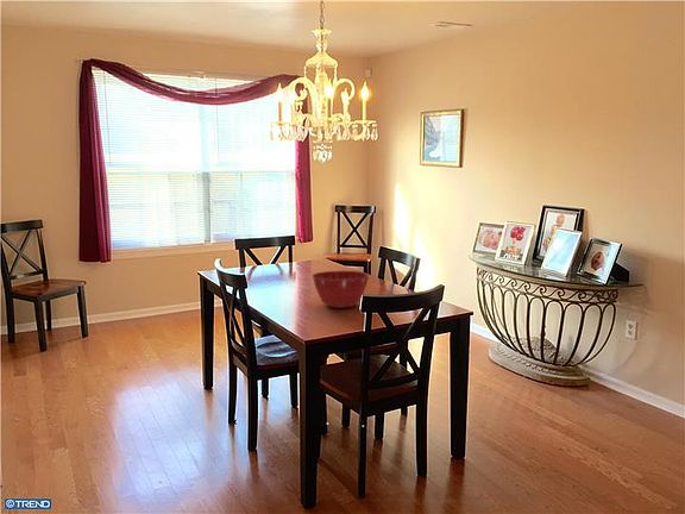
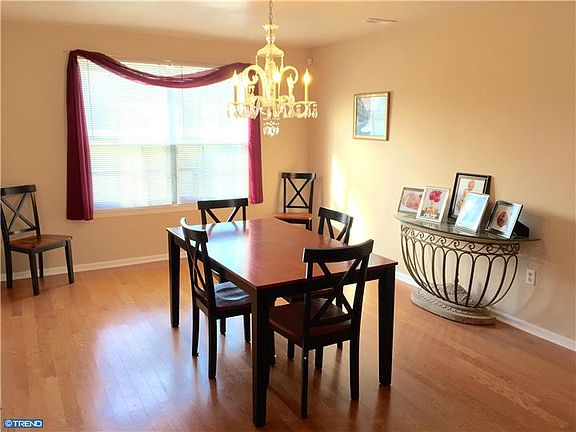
- mixing bowl [310,270,371,309]
